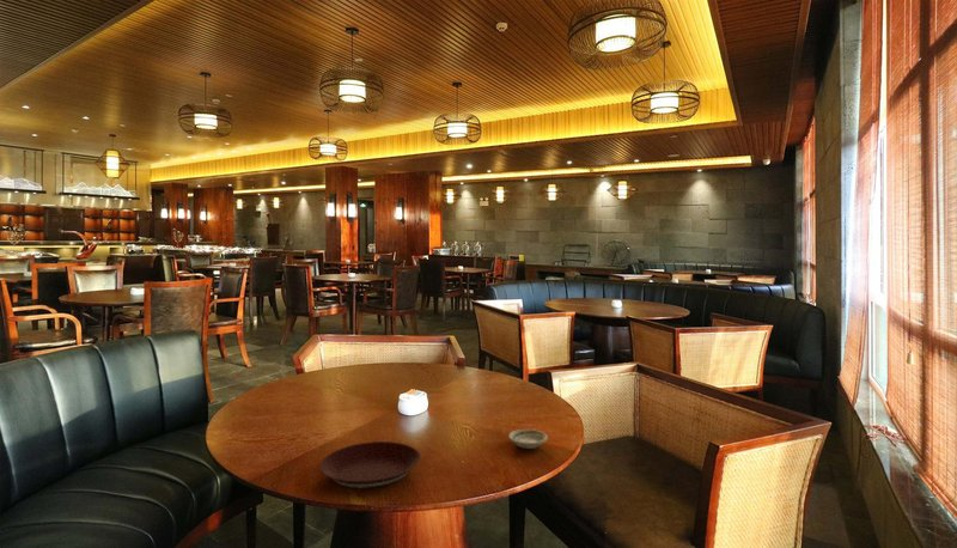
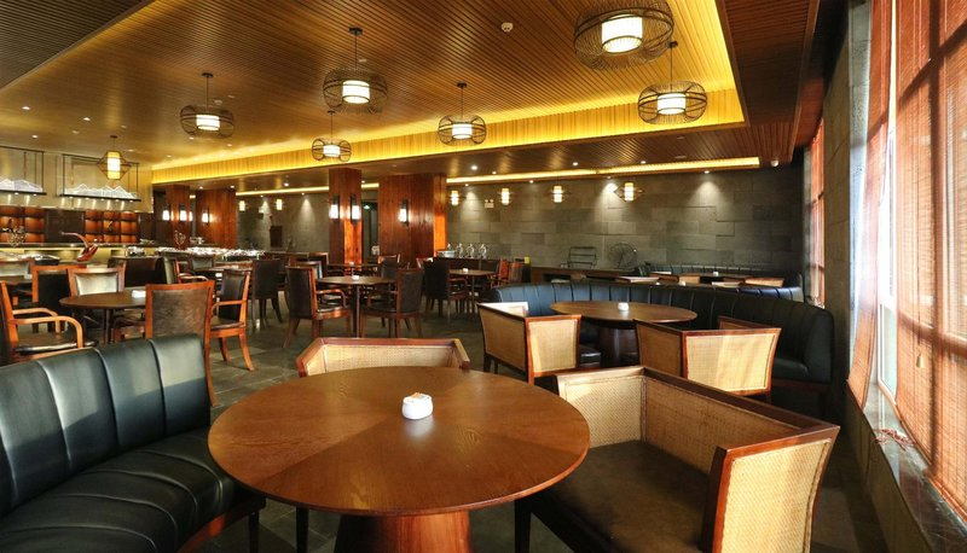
- plate [318,440,421,489]
- saucer [507,428,549,450]
